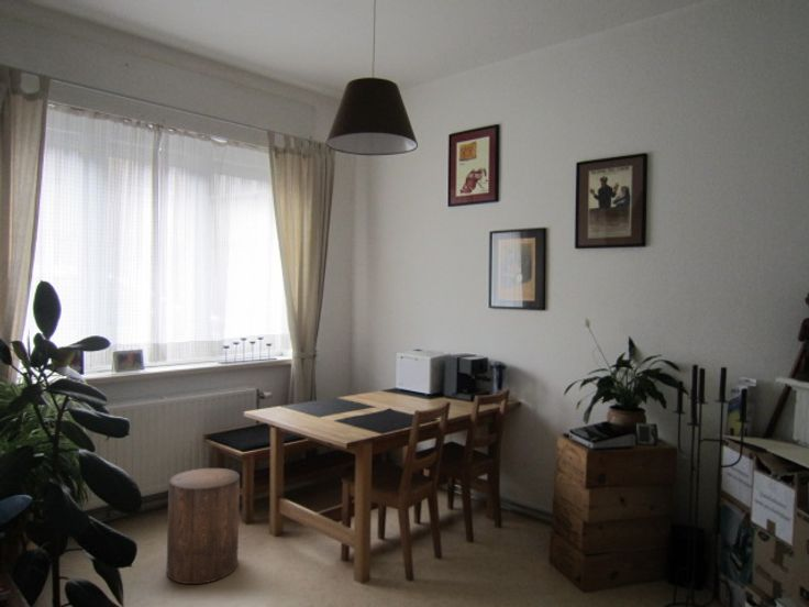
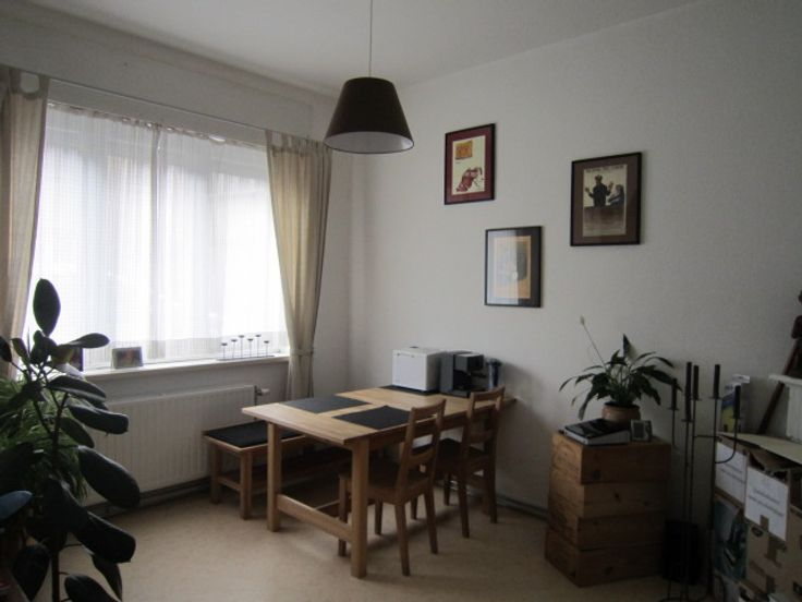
- stool [165,467,241,585]
